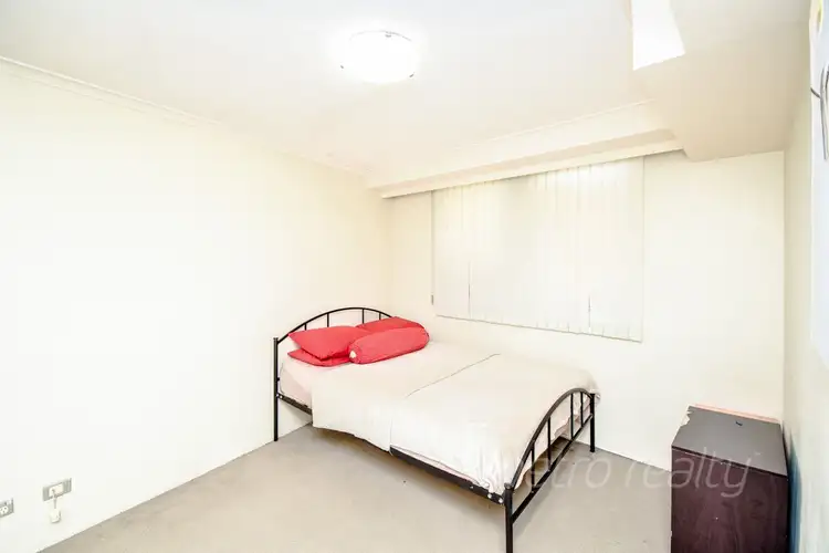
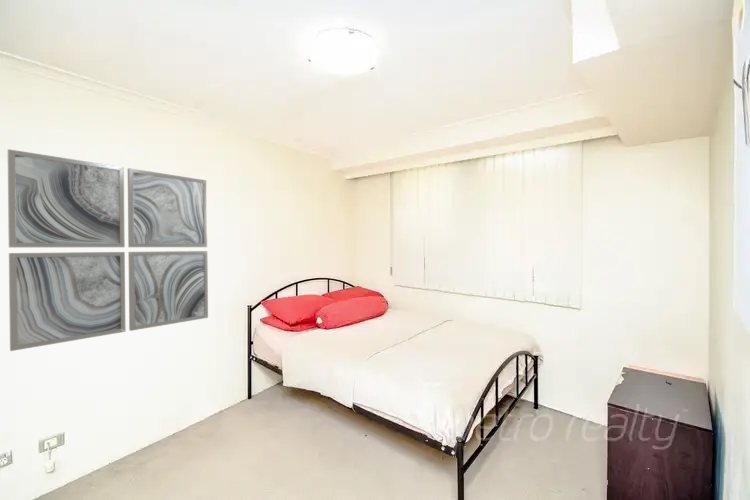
+ wall art [7,148,209,352]
